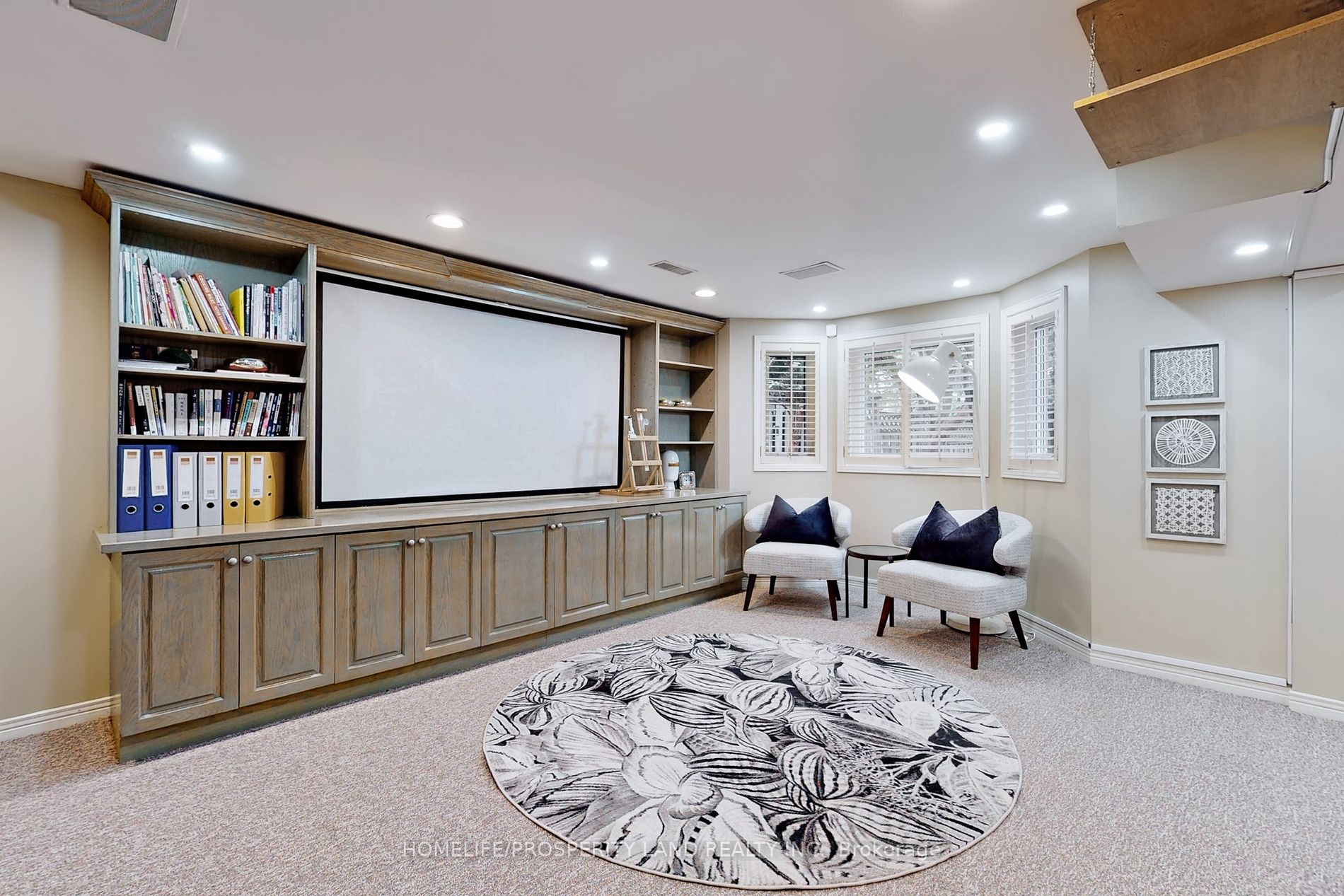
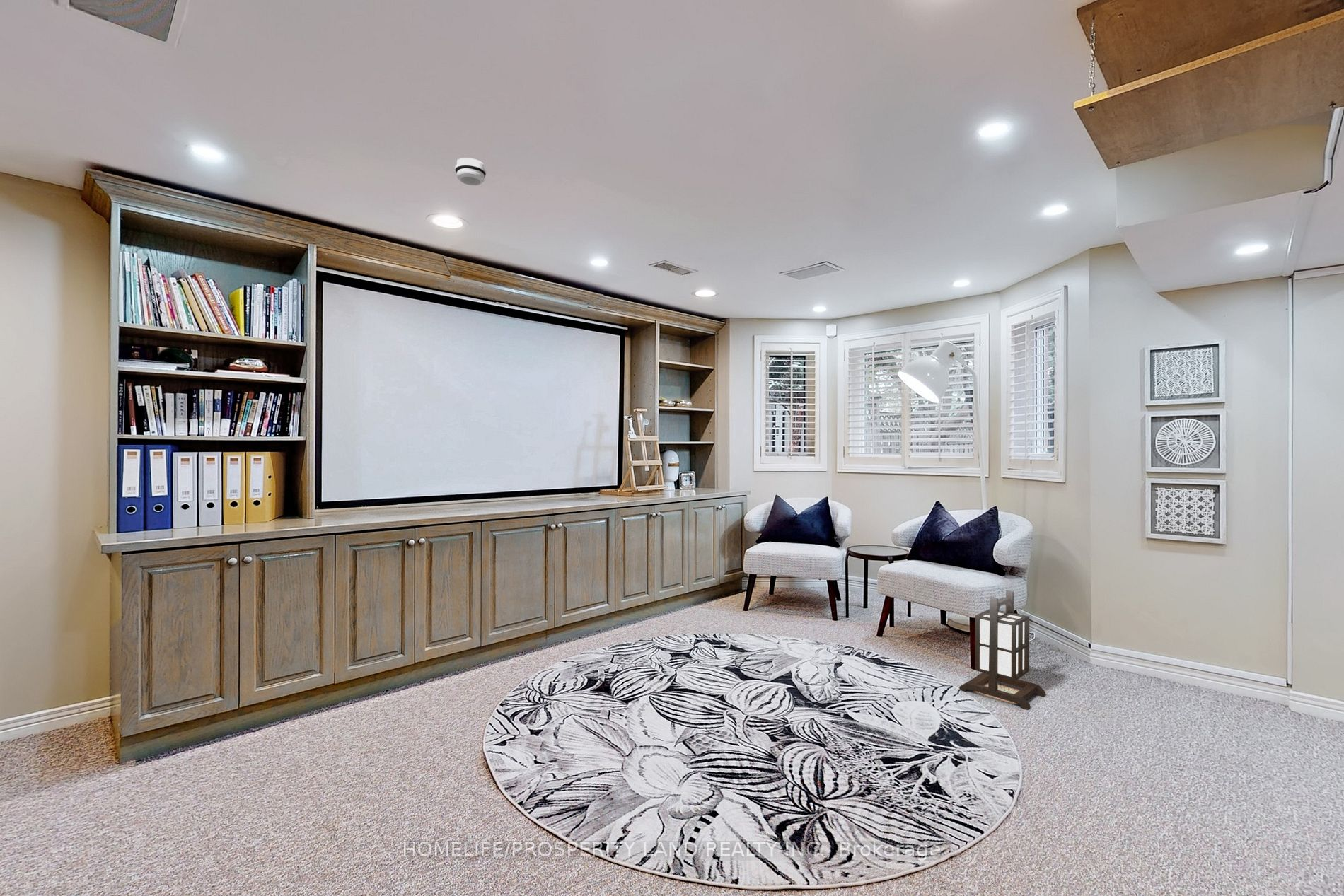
+ lantern [958,590,1046,710]
+ smoke detector [454,157,487,186]
